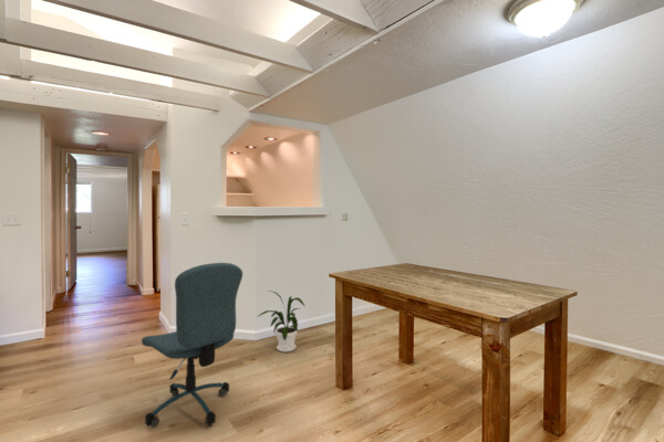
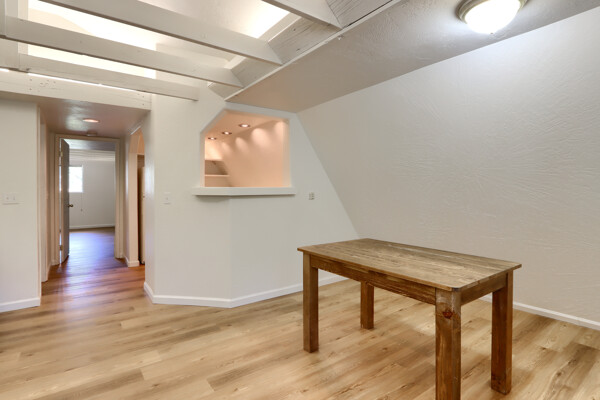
- office chair [141,262,243,428]
- house plant [256,290,307,354]
